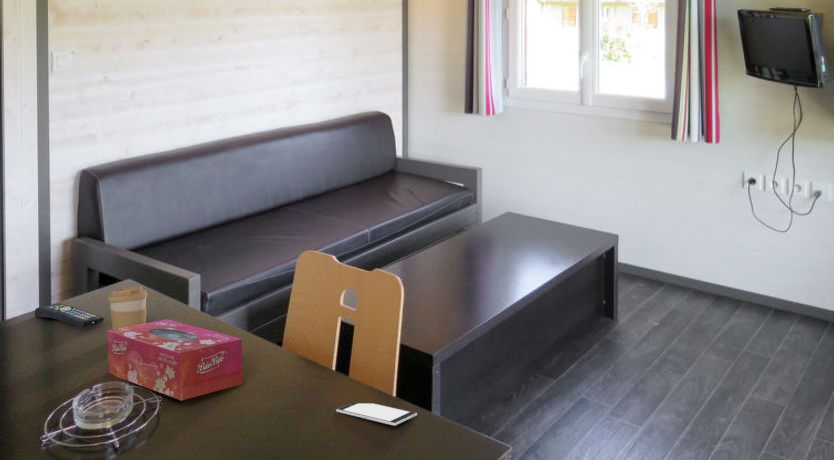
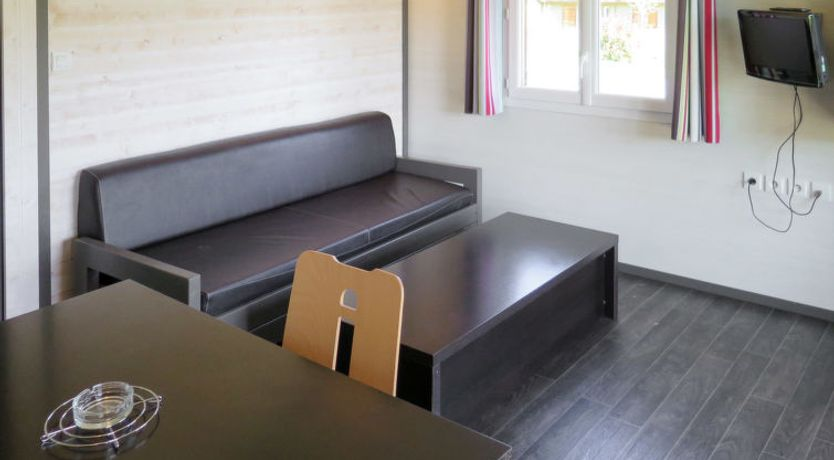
- remote control [34,302,105,328]
- tissue box [106,319,244,401]
- smartphone [335,403,418,427]
- coffee cup [106,286,149,329]
